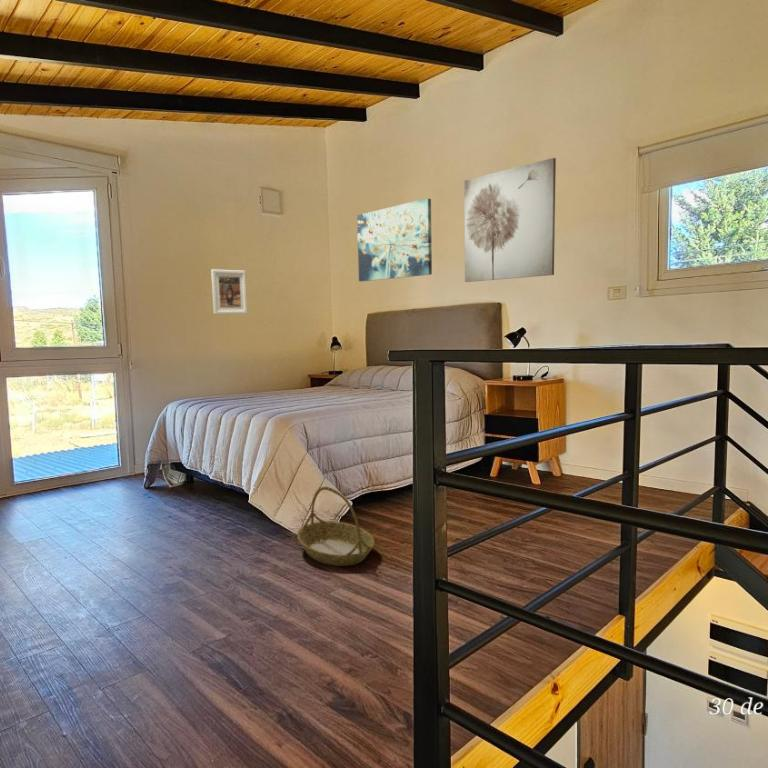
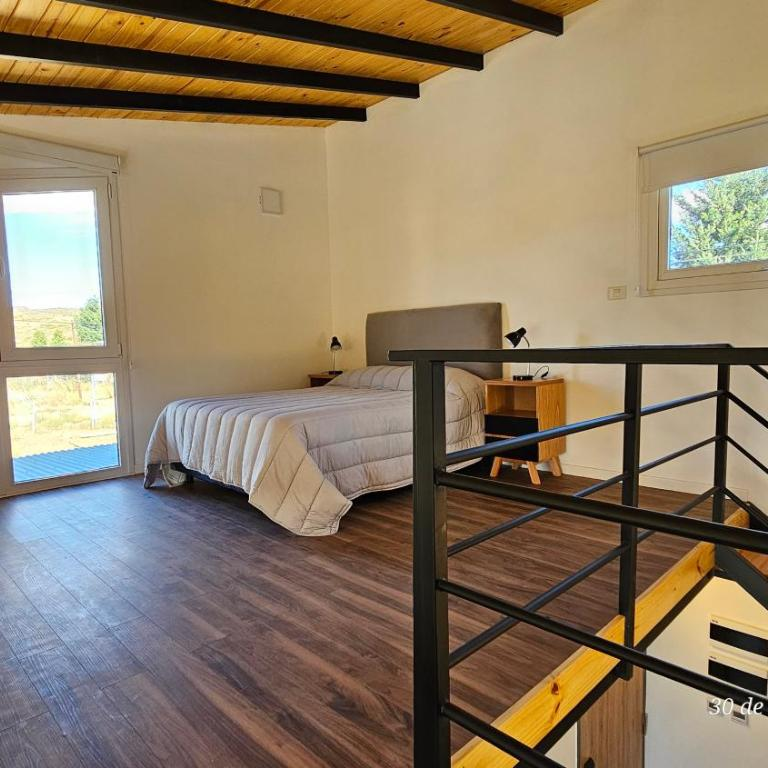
- wall art [463,157,557,283]
- basket [296,485,376,567]
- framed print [210,268,248,315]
- wall art [356,197,433,282]
